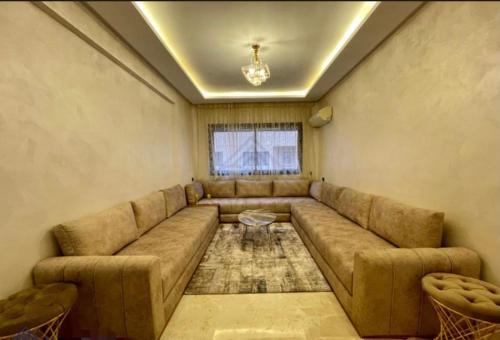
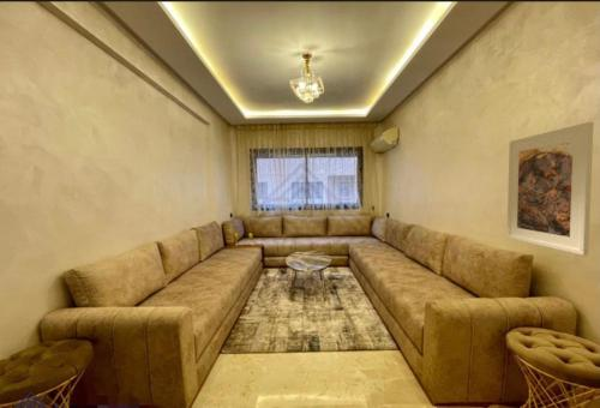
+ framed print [506,121,594,257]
